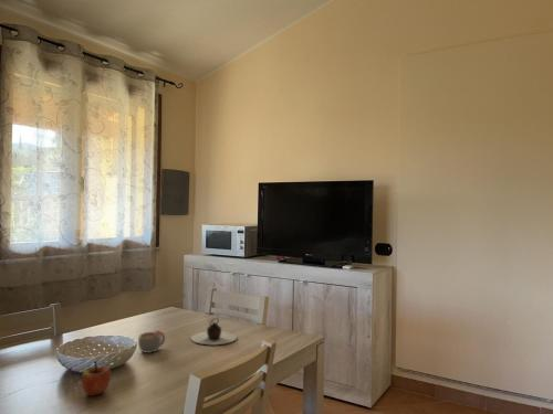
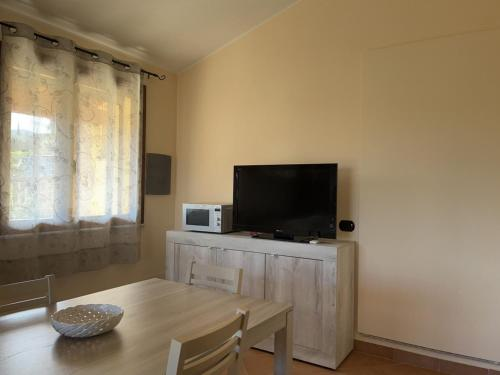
- mug [137,329,166,354]
- apple [81,360,112,396]
- teapot [190,317,238,346]
